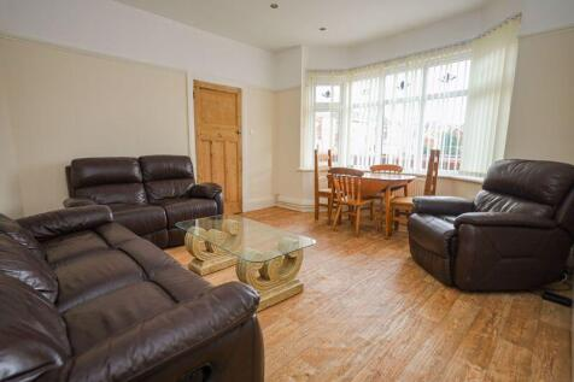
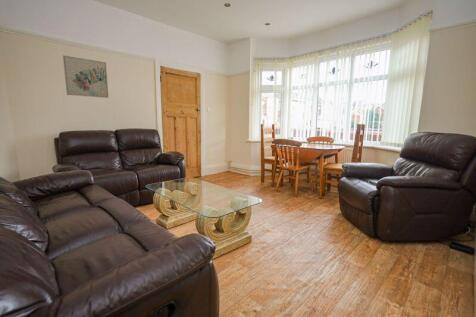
+ wall art [62,54,109,99]
